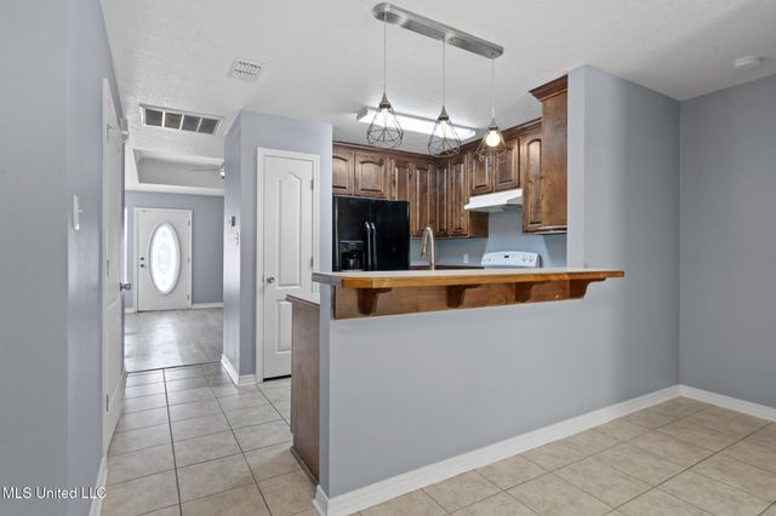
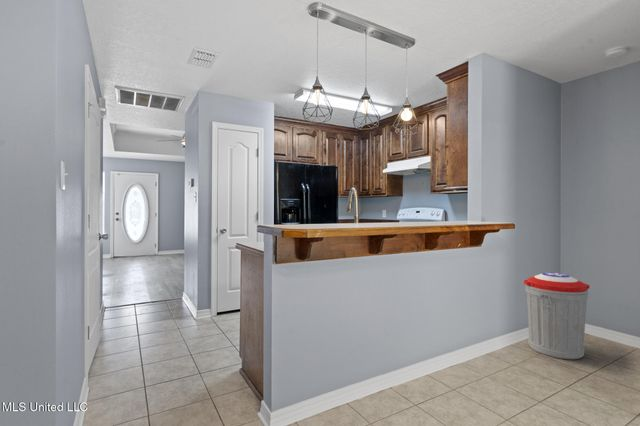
+ trash can [523,272,591,360]
